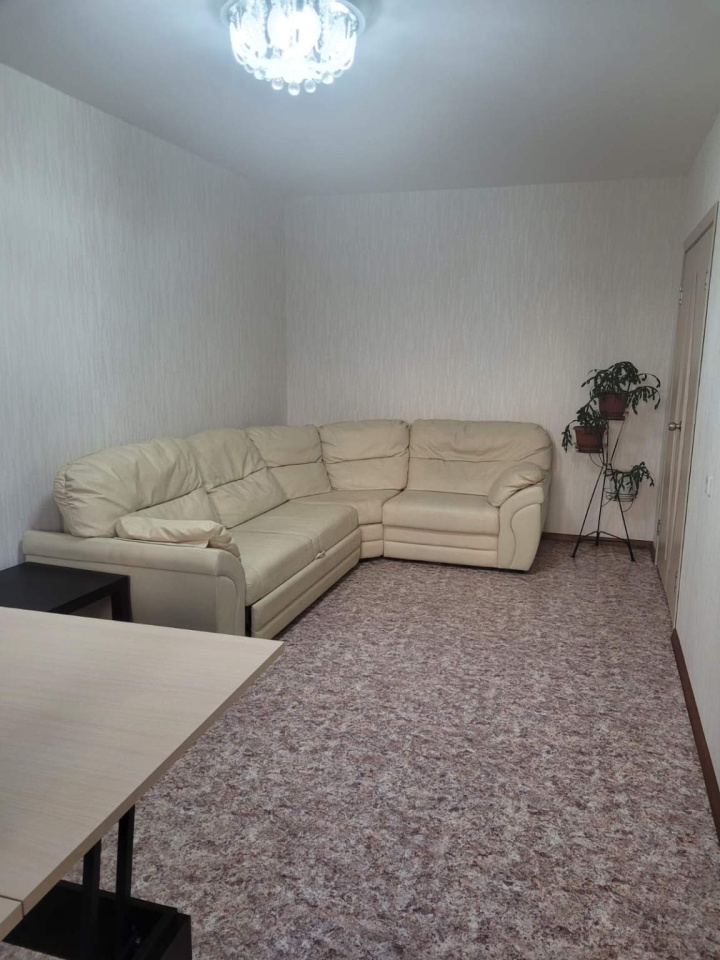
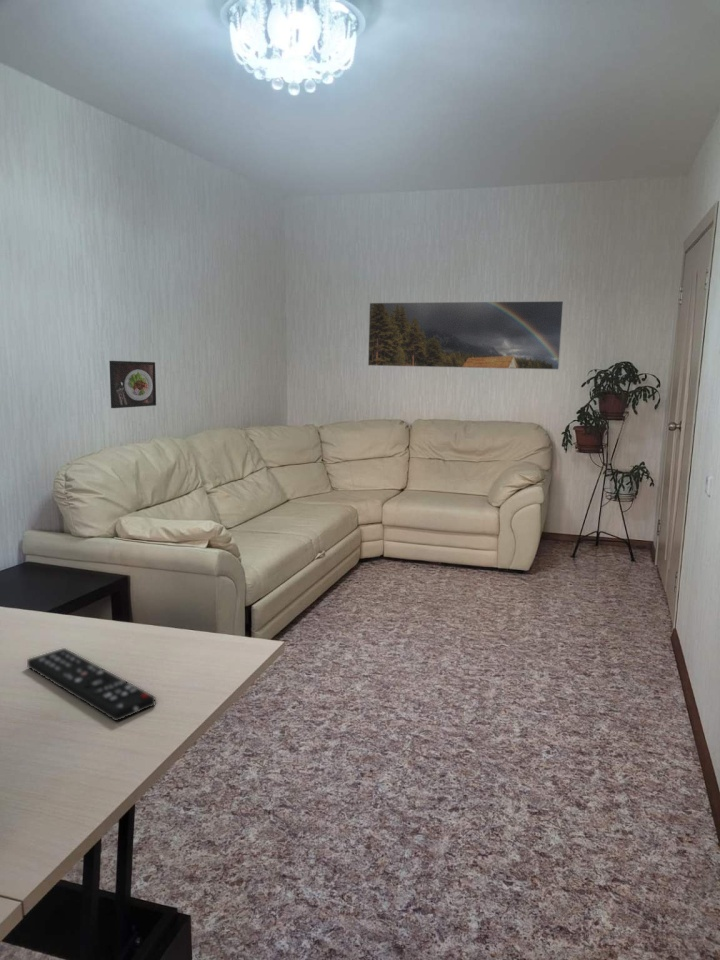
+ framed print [367,300,565,371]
+ remote control [26,647,157,722]
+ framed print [108,360,157,409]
